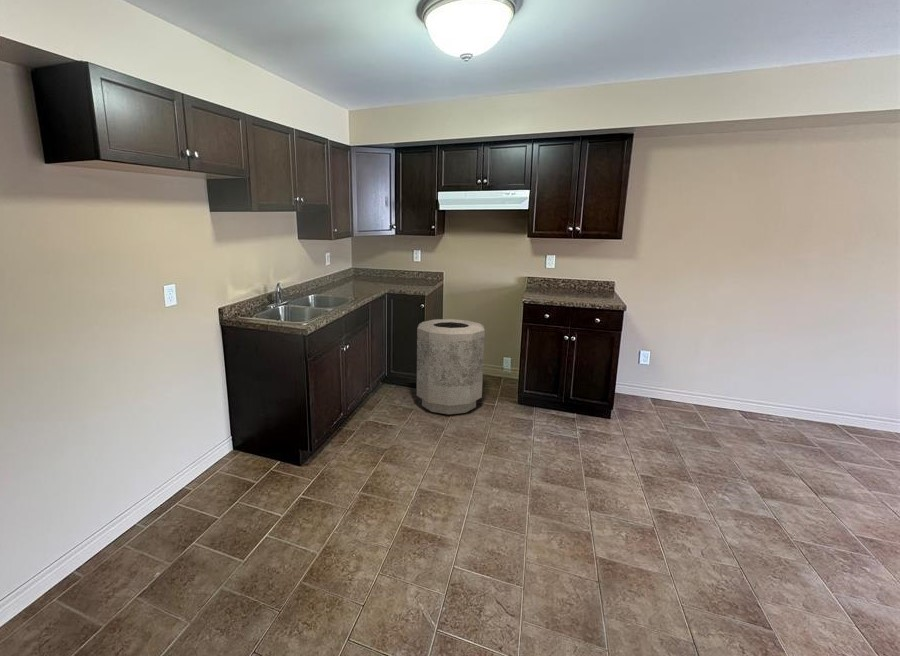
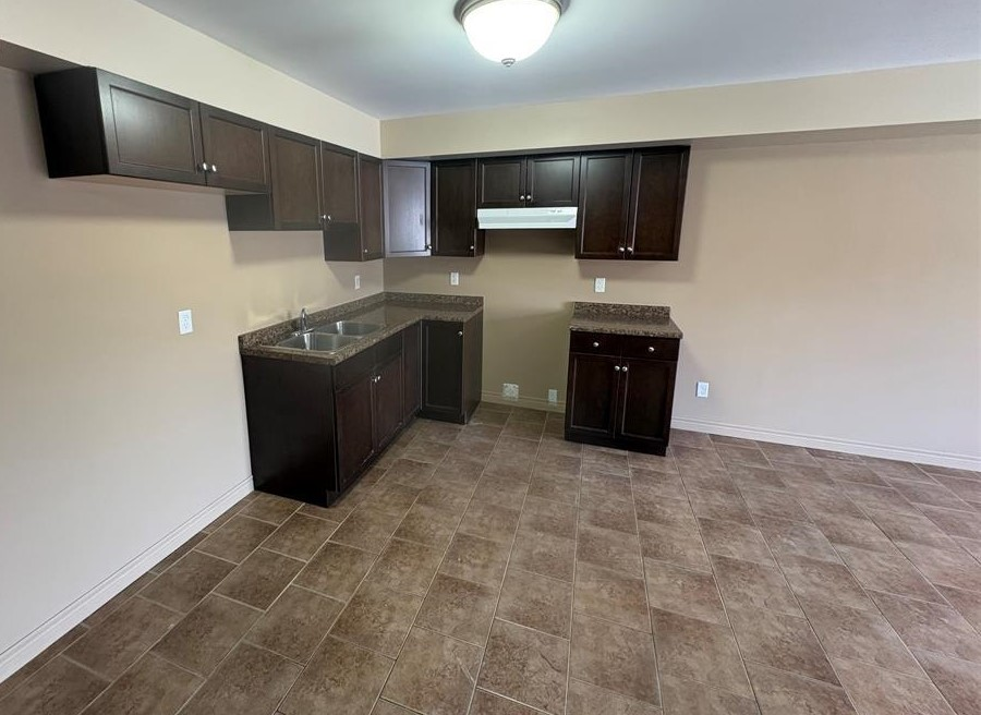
- trash can [416,318,486,415]
